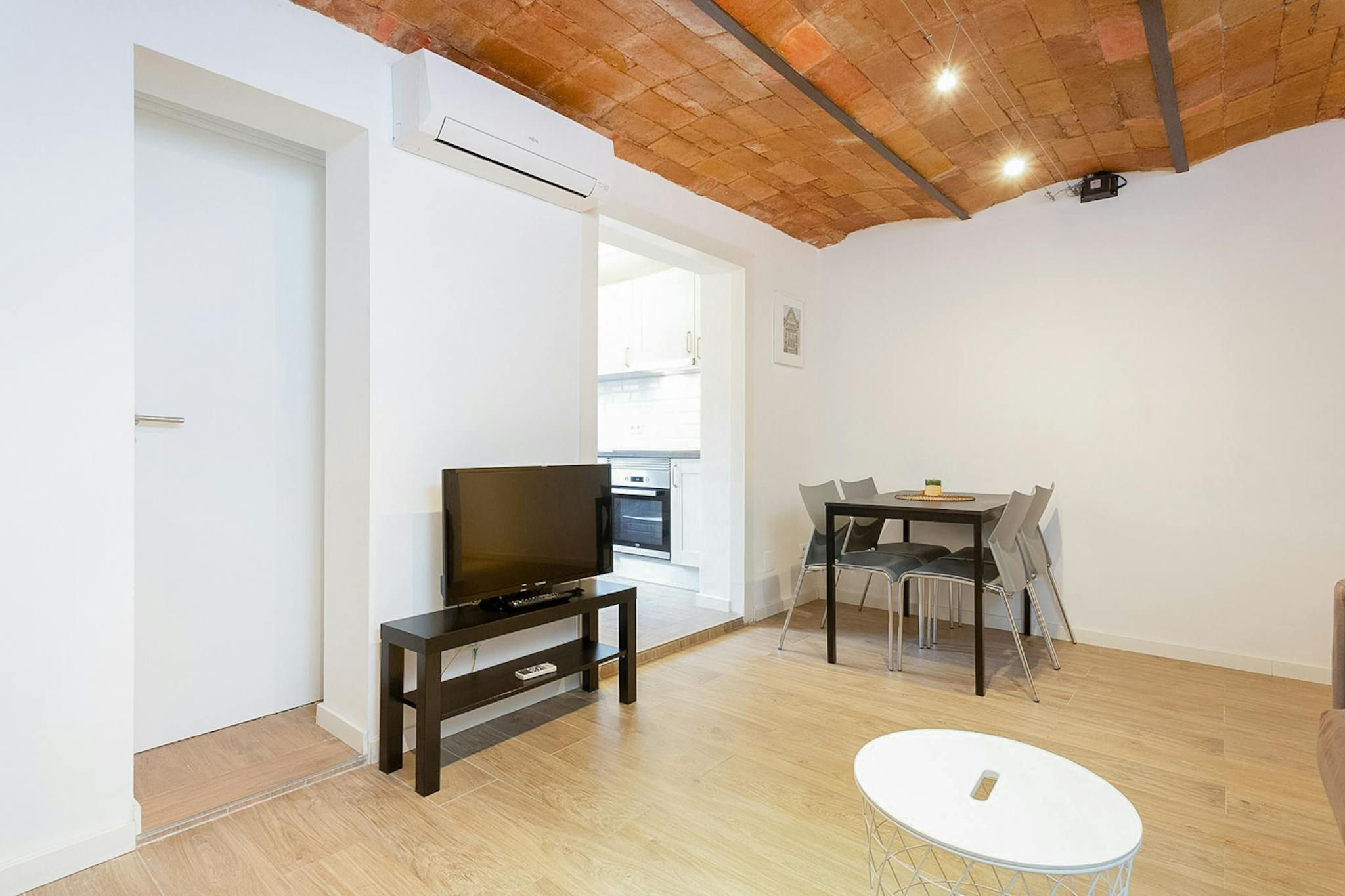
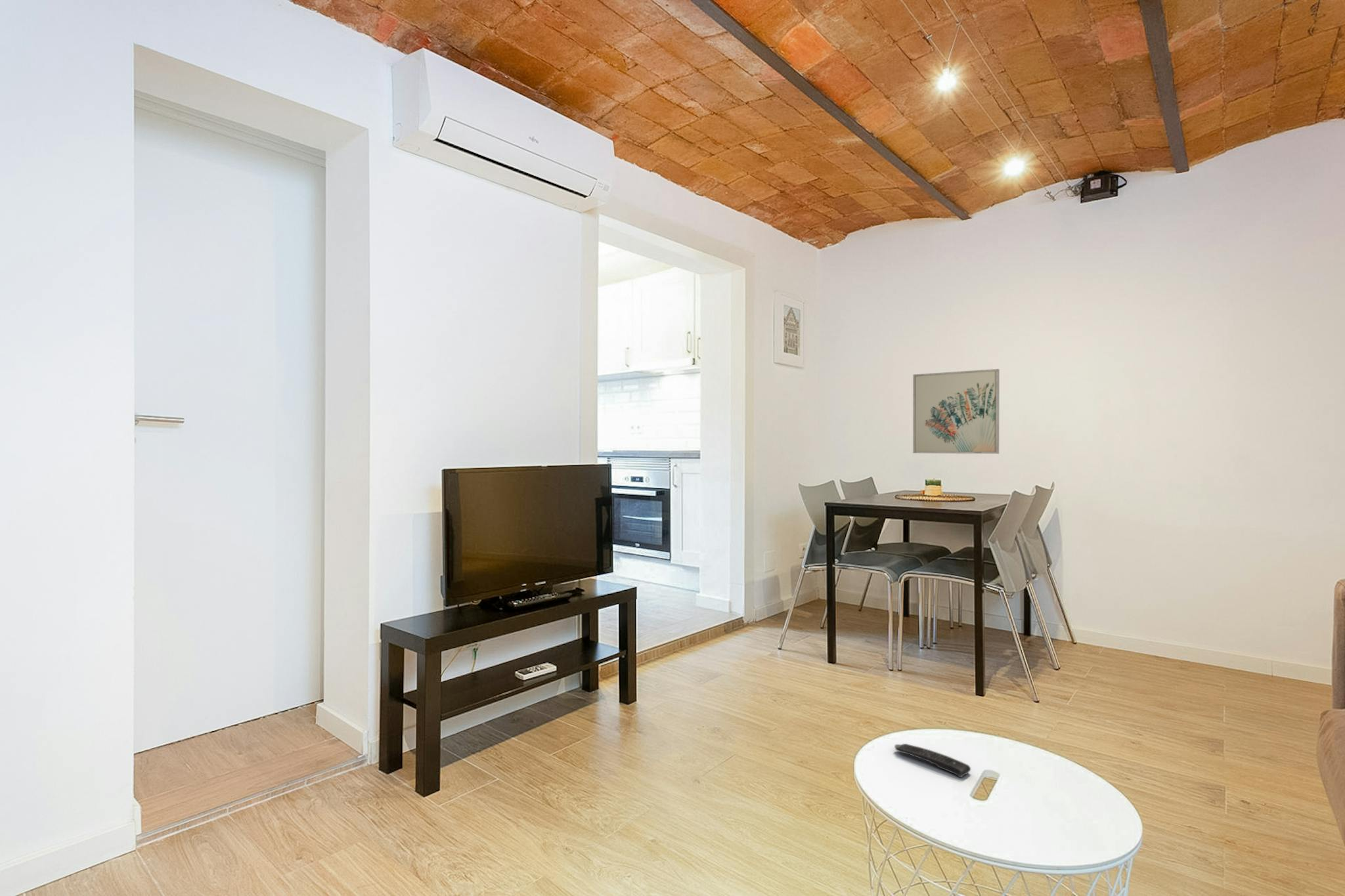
+ remote control [894,743,971,778]
+ wall art [912,368,1000,454]
